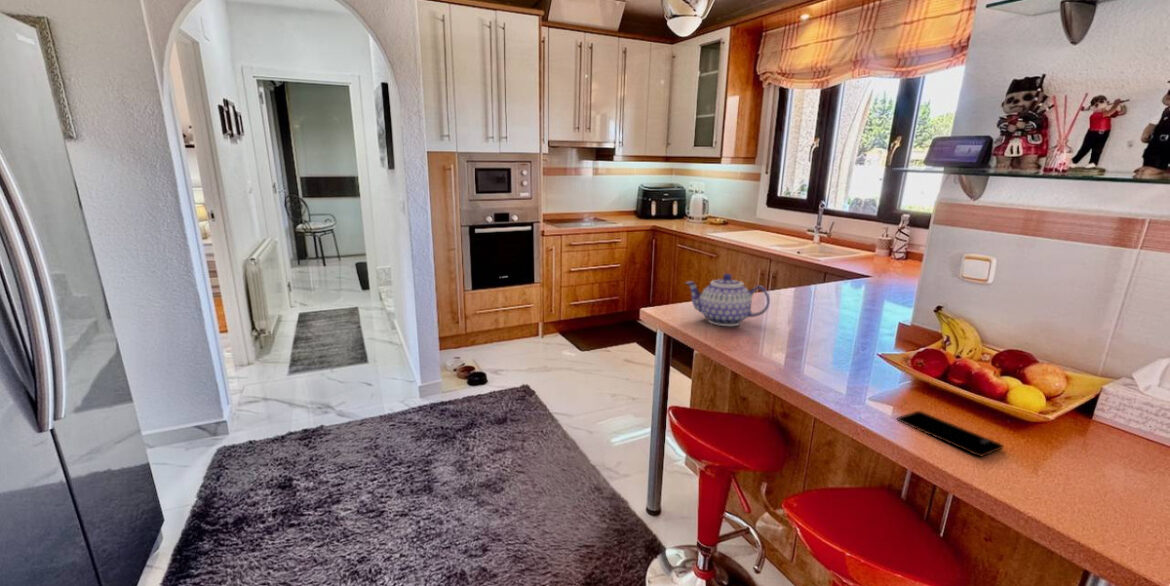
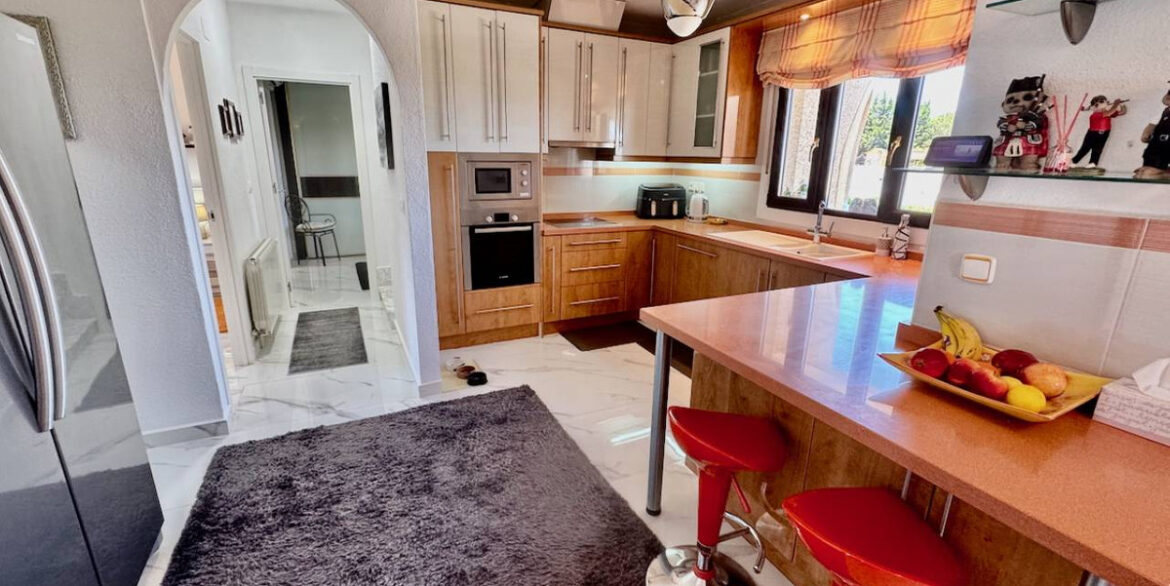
- smartphone [896,410,1004,458]
- teapot [684,272,771,327]
